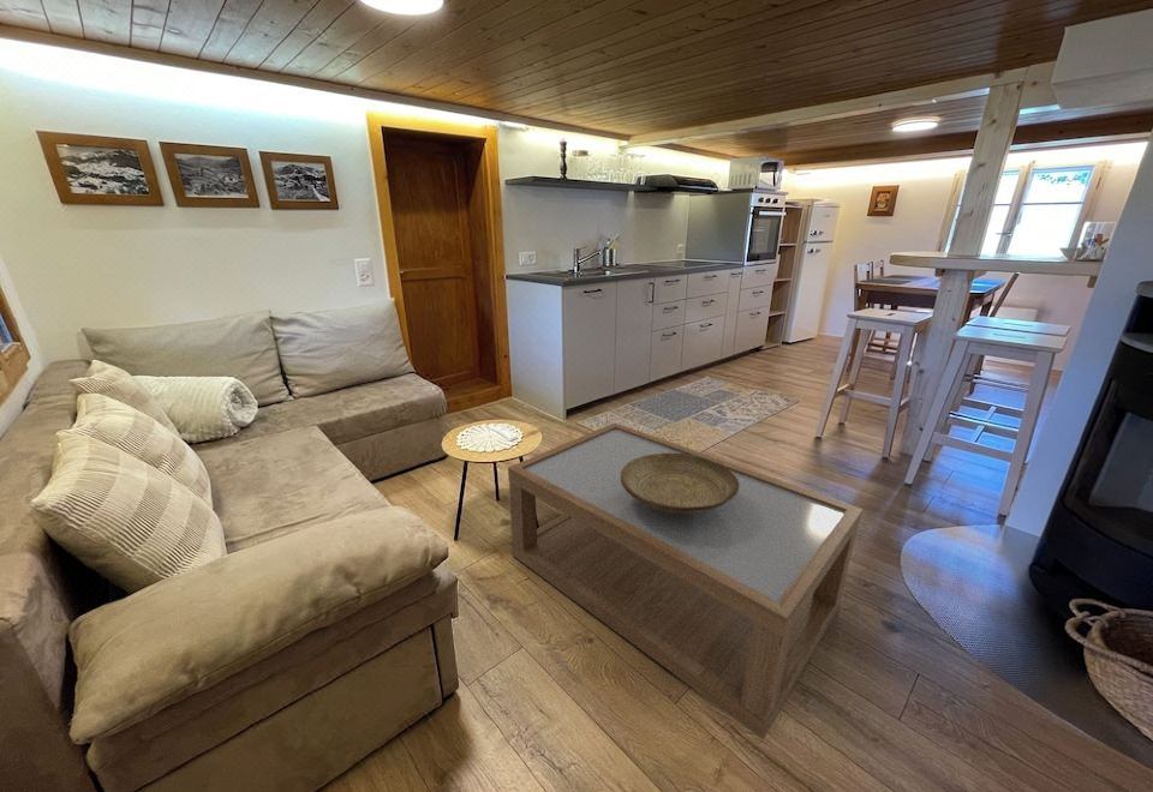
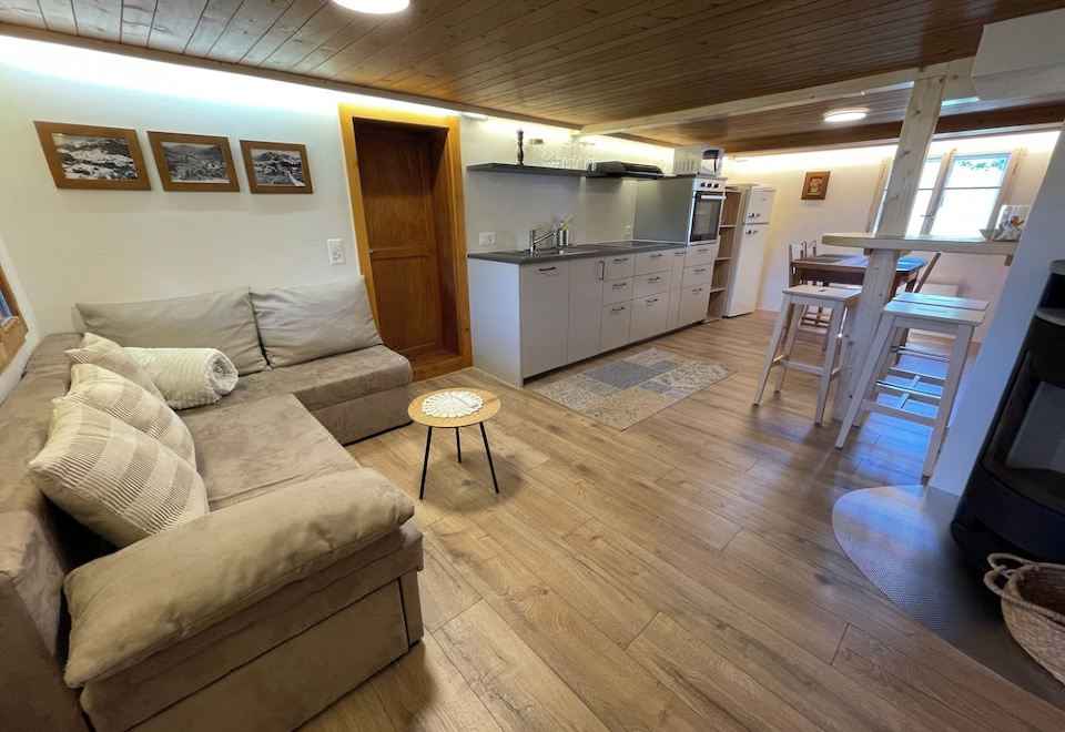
- coffee table [507,421,864,742]
- decorative bowl [621,452,740,514]
